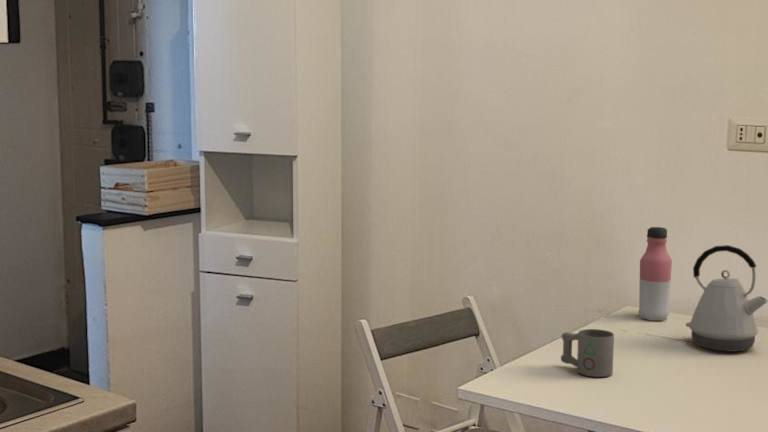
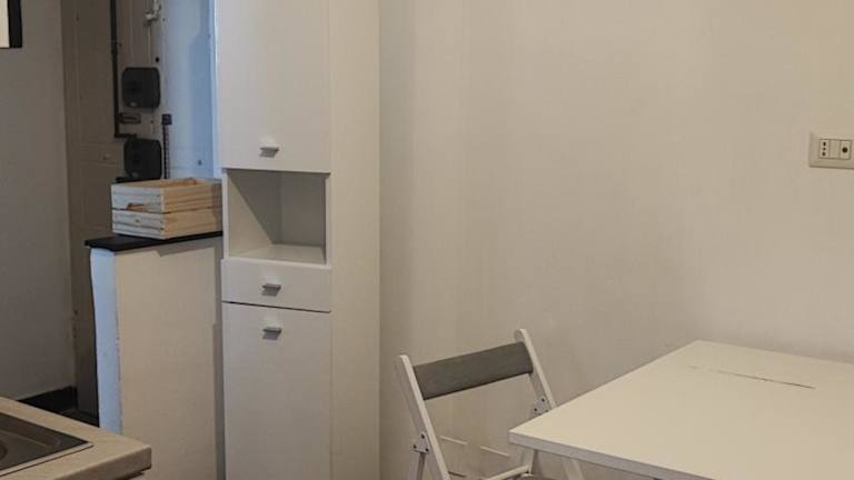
- mug [560,328,615,378]
- water bottle [637,226,673,321]
- kettle [685,244,768,353]
